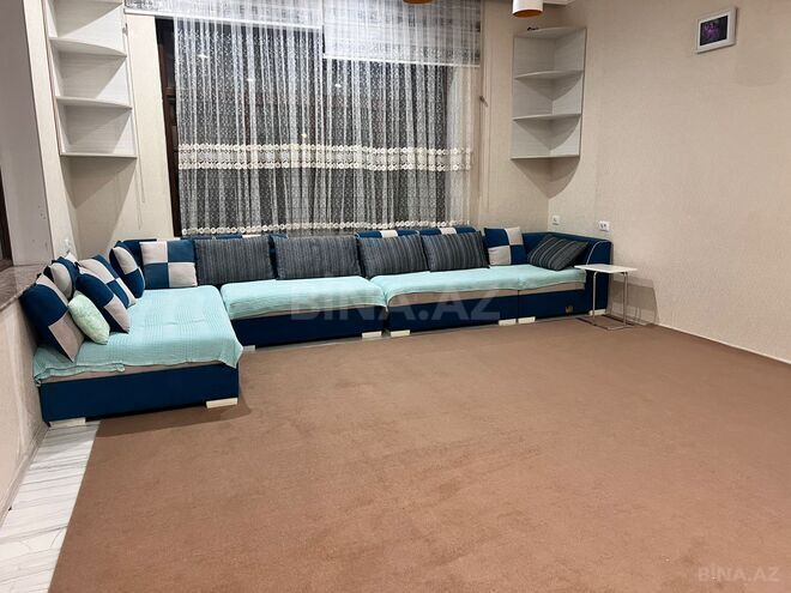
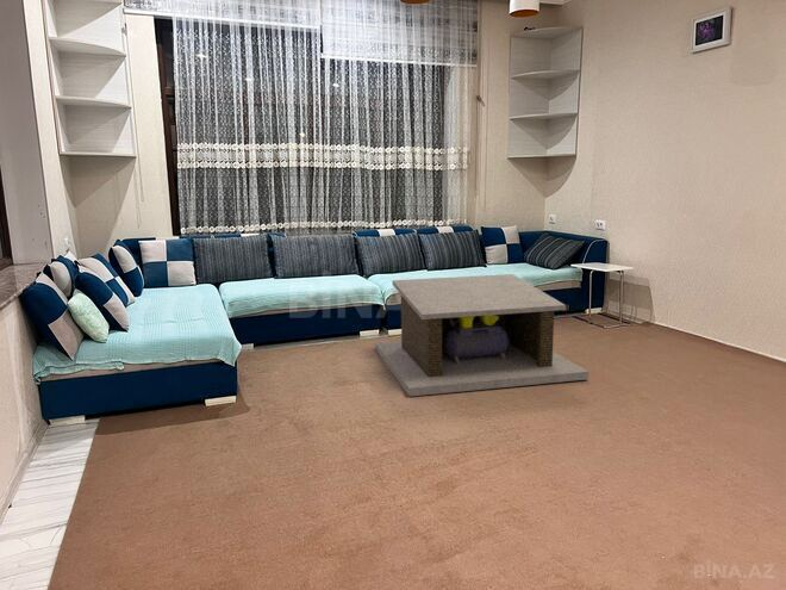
+ coffee table [374,273,590,398]
